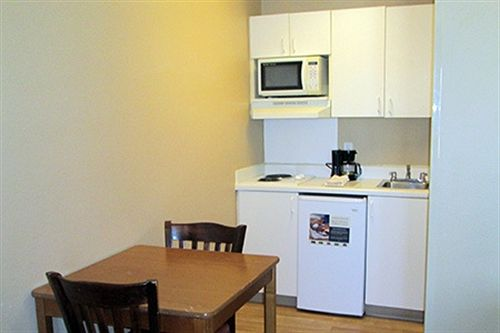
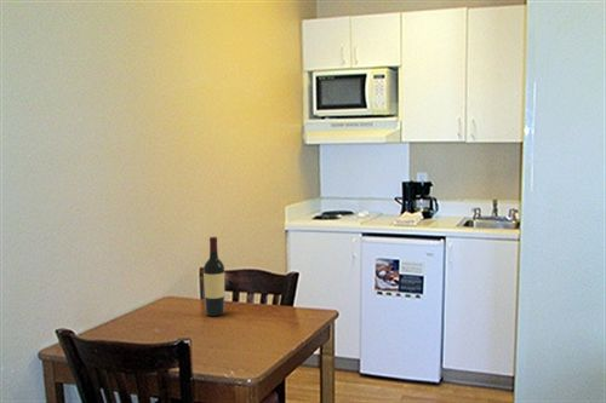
+ wine bottle [202,236,225,317]
